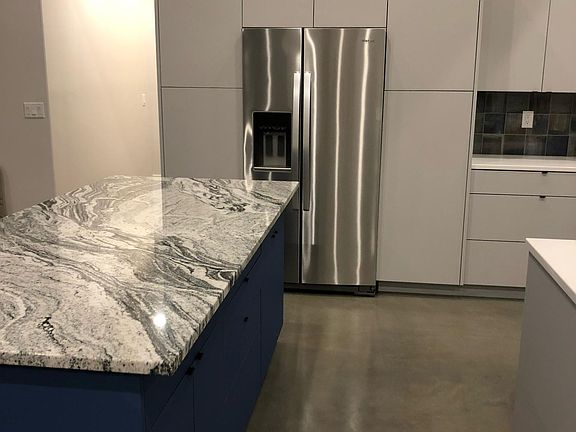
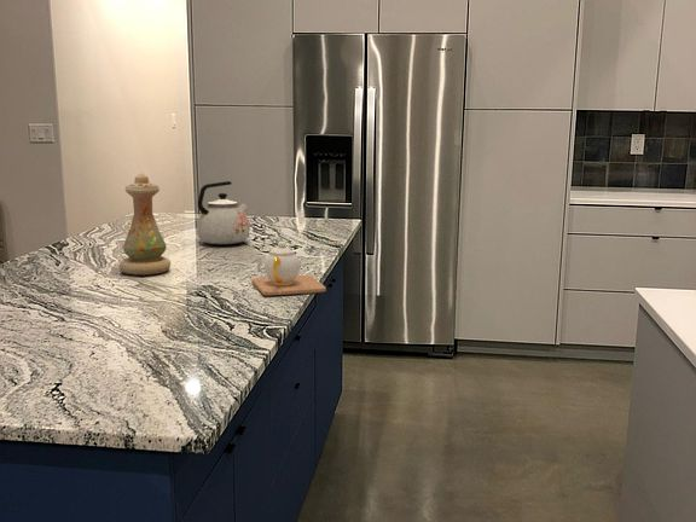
+ teapot [251,240,327,296]
+ vase [118,172,172,277]
+ kettle [196,180,250,245]
